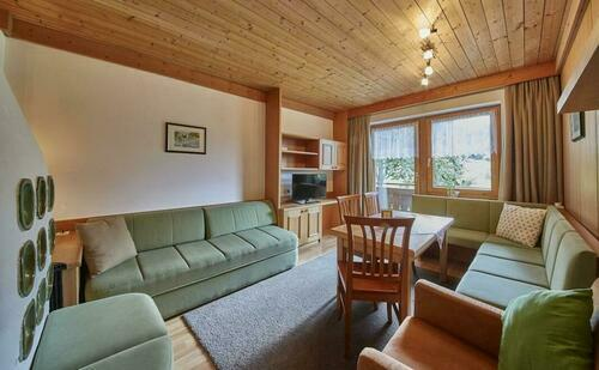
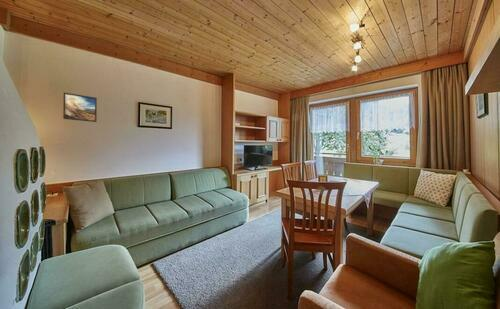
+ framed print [62,92,98,123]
